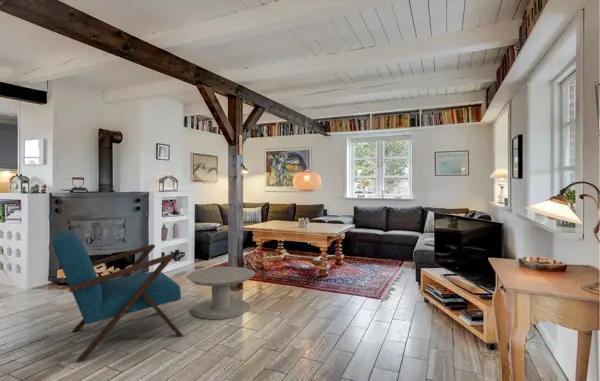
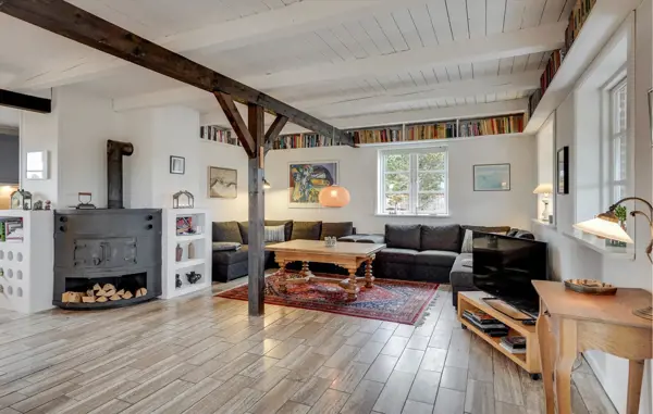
- armchair [51,228,184,363]
- side table [185,266,256,320]
